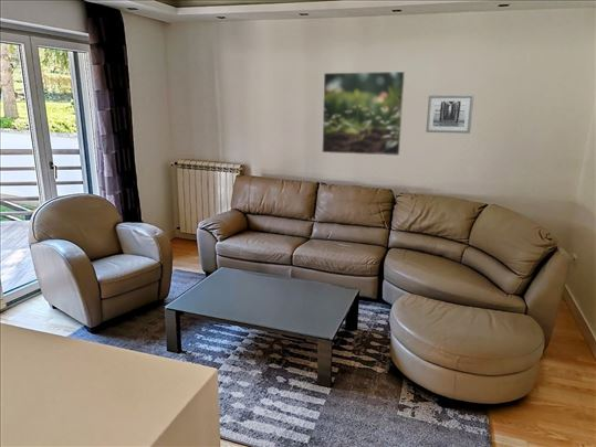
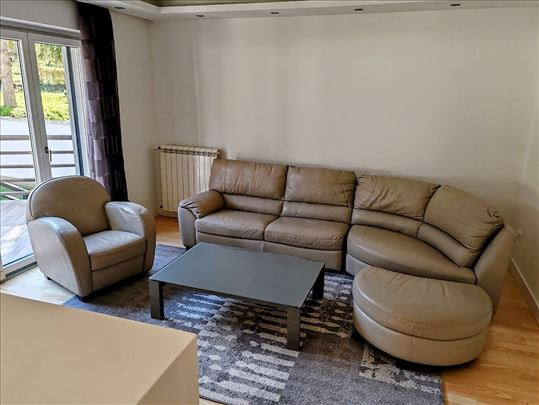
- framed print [321,71,406,157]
- wall art [425,94,475,135]
